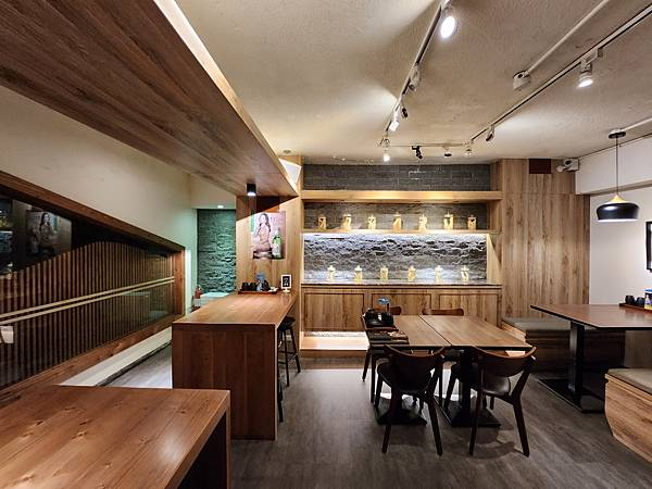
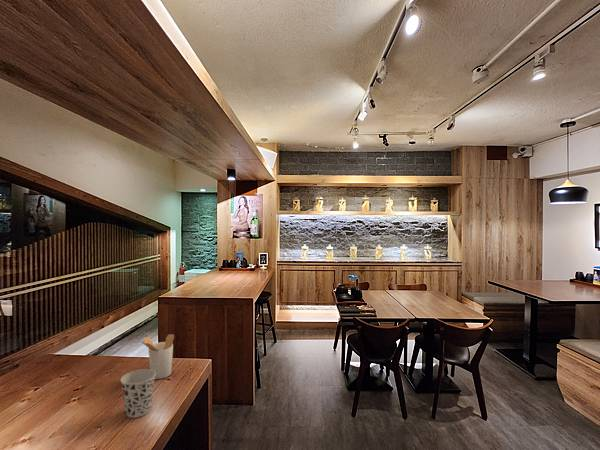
+ cup [119,368,156,419]
+ utensil holder [139,333,175,380]
